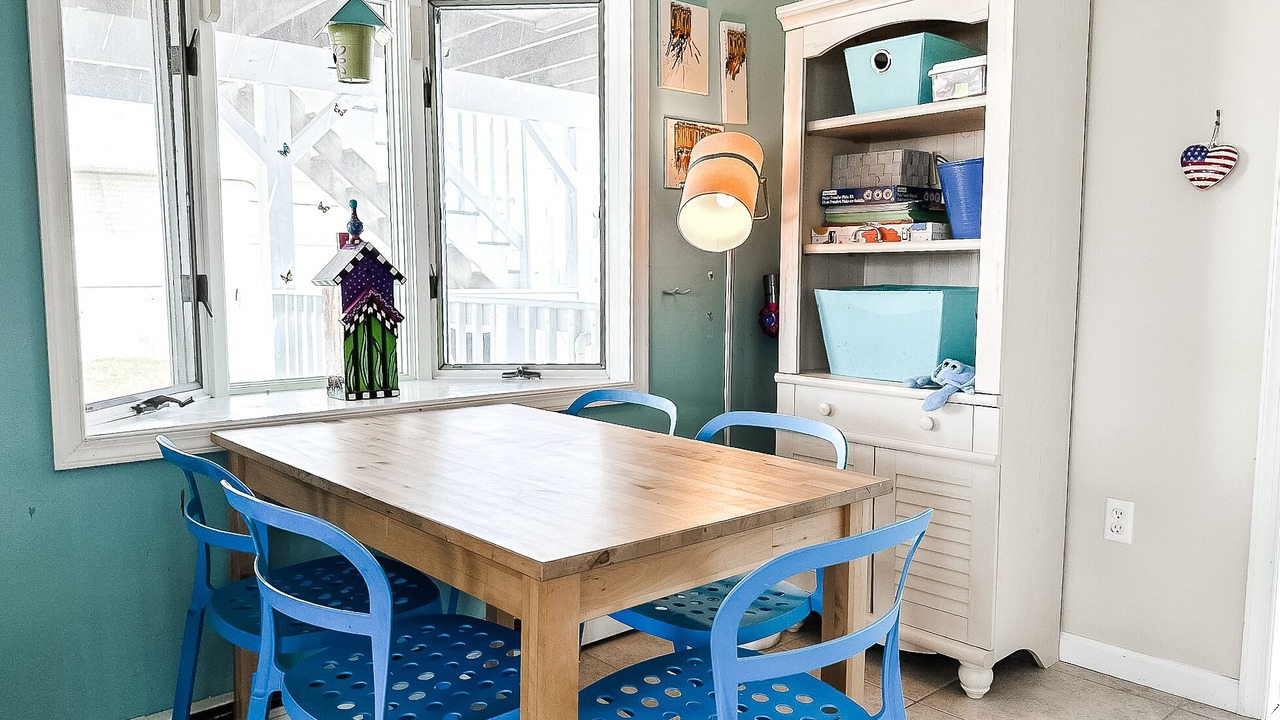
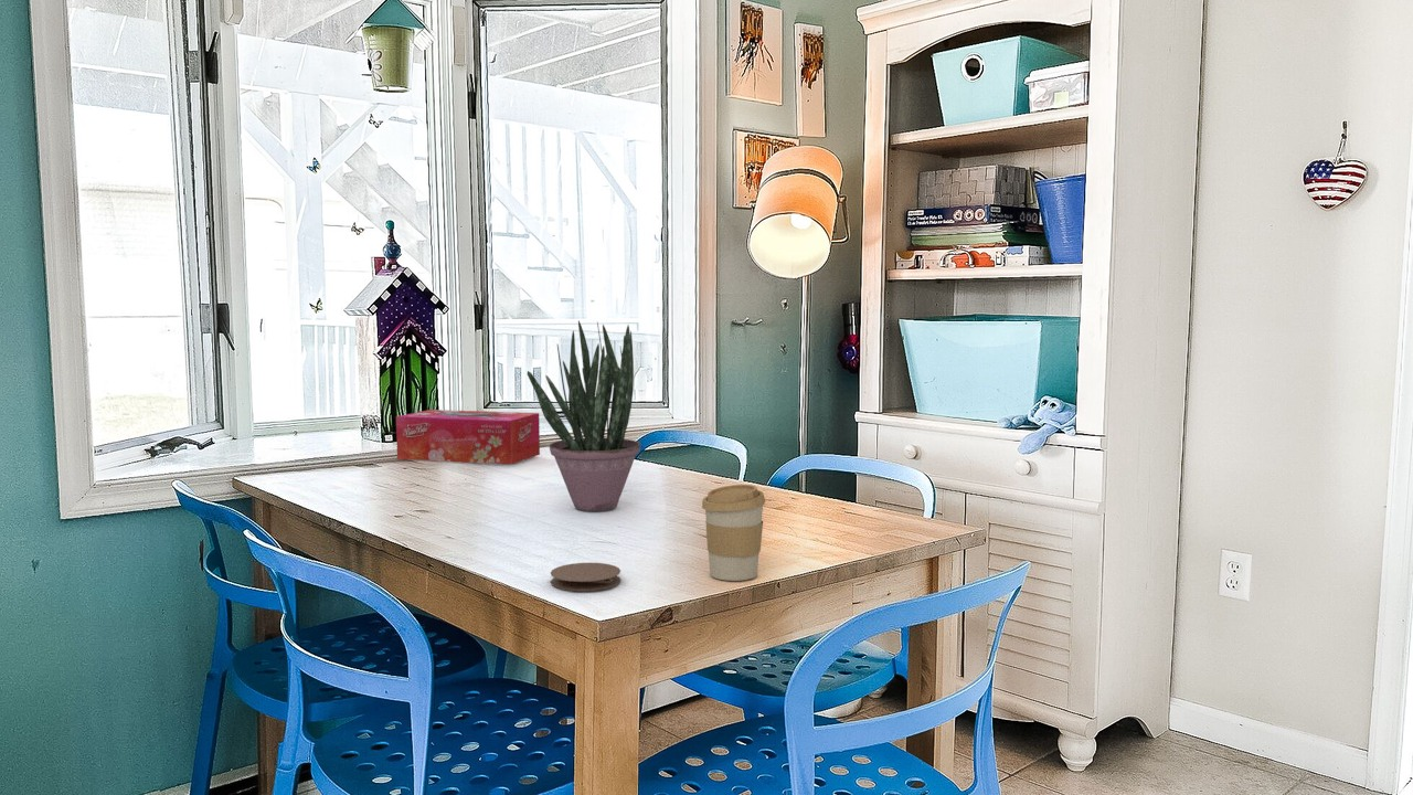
+ potted plant [527,319,641,512]
+ tissue box [395,409,541,466]
+ coffee cup [701,484,766,582]
+ coaster [550,562,621,592]
